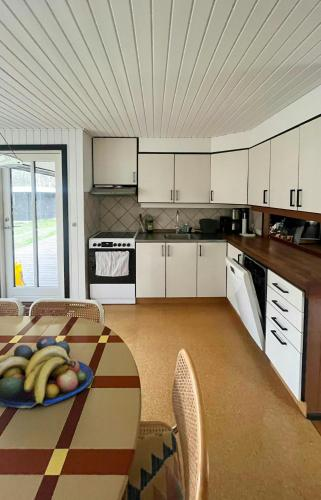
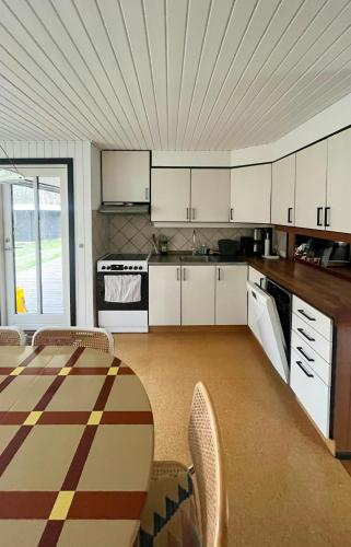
- fruit bowl [0,336,94,409]
